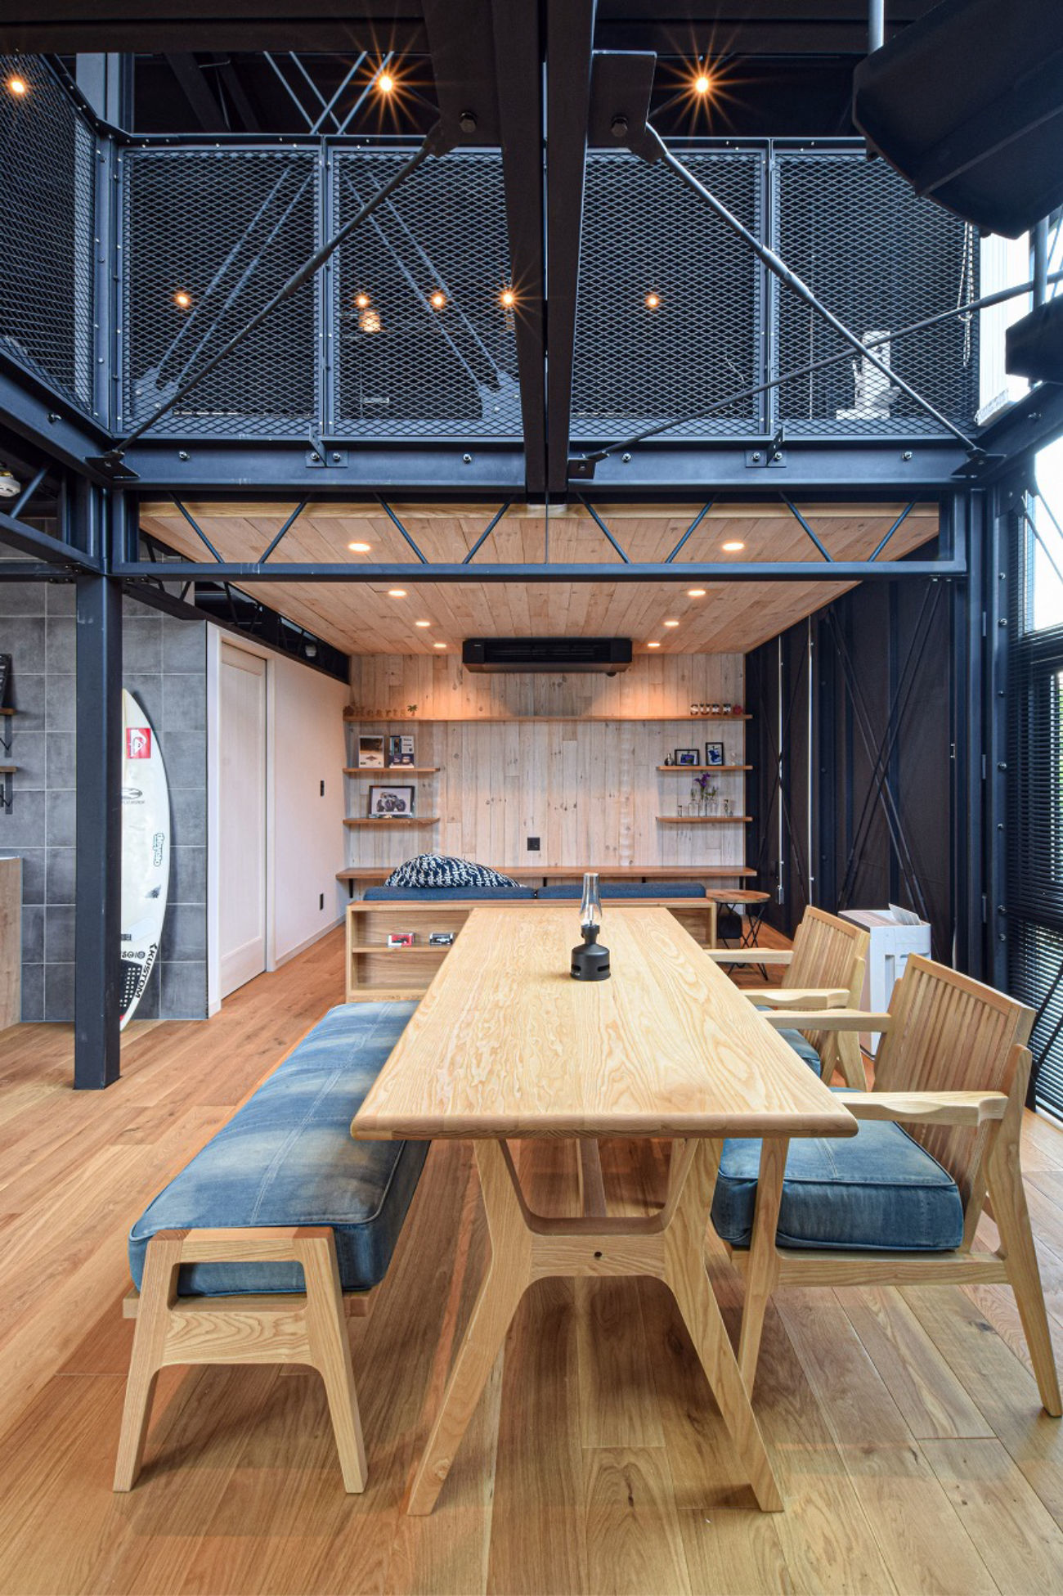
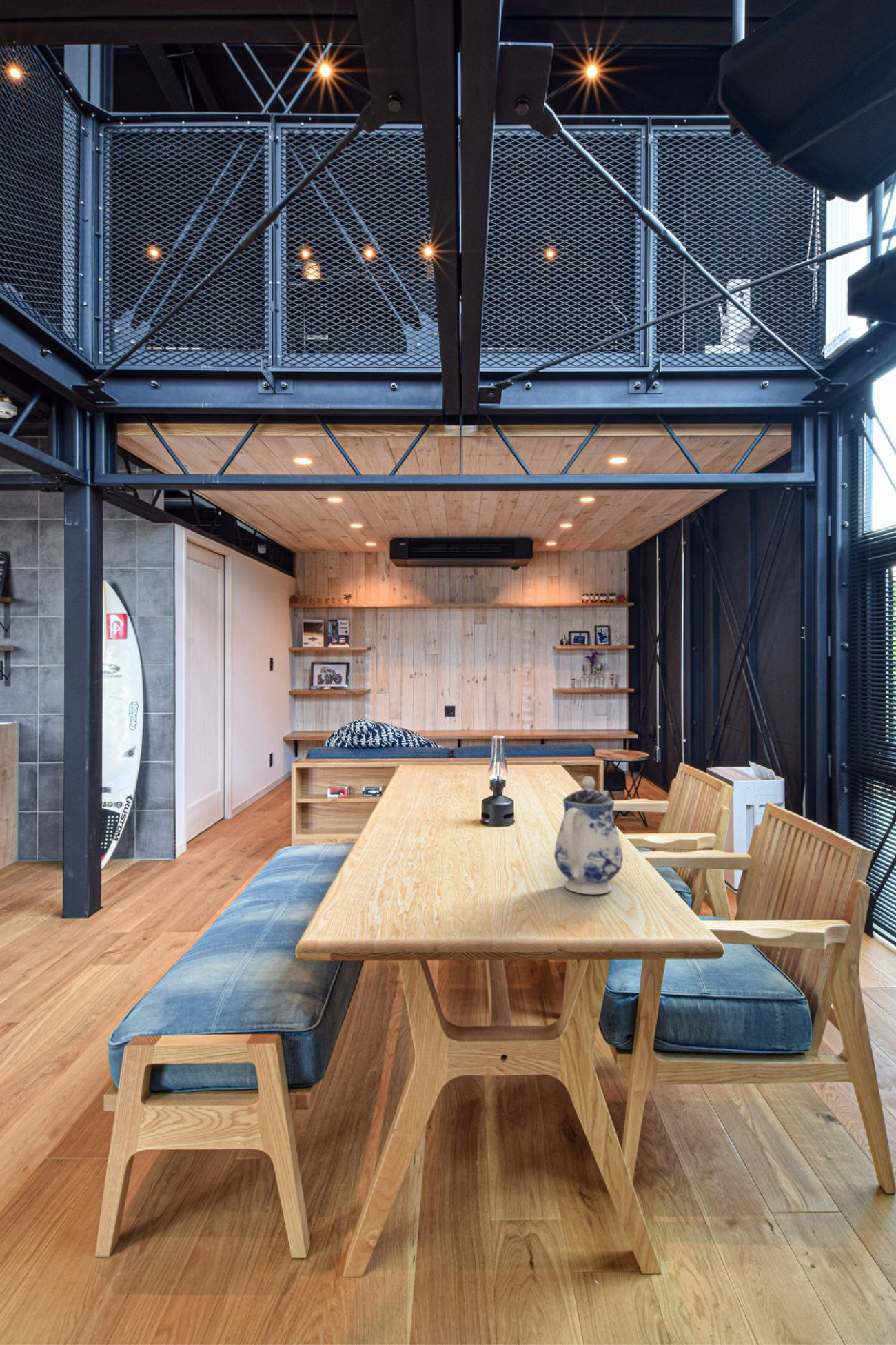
+ teapot [553,776,624,895]
